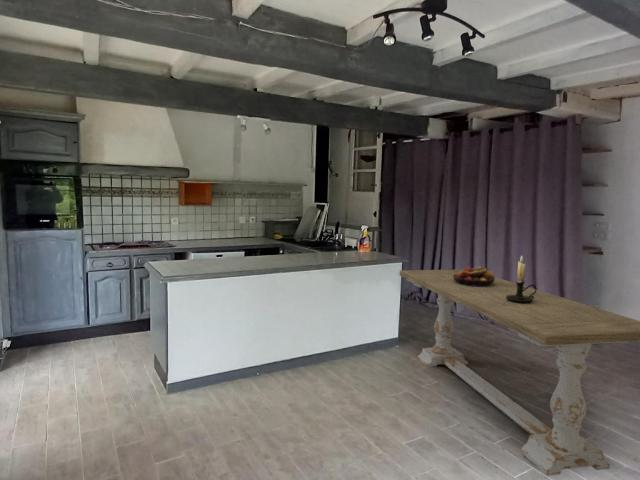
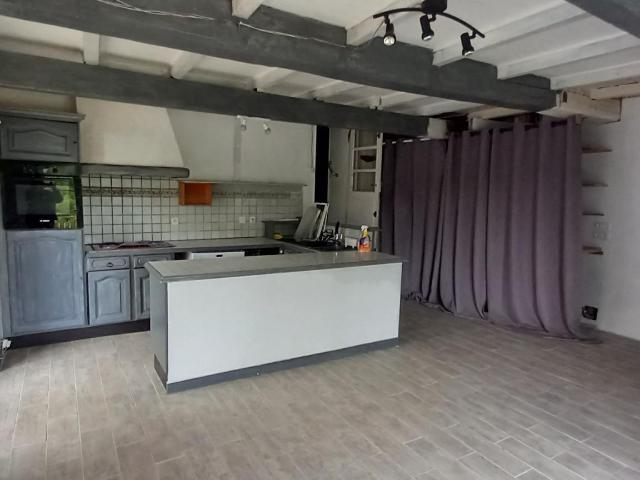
- candle holder [506,255,538,304]
- fruit bowl [453,265,495,287]
- dining table [398,269,640,477]
